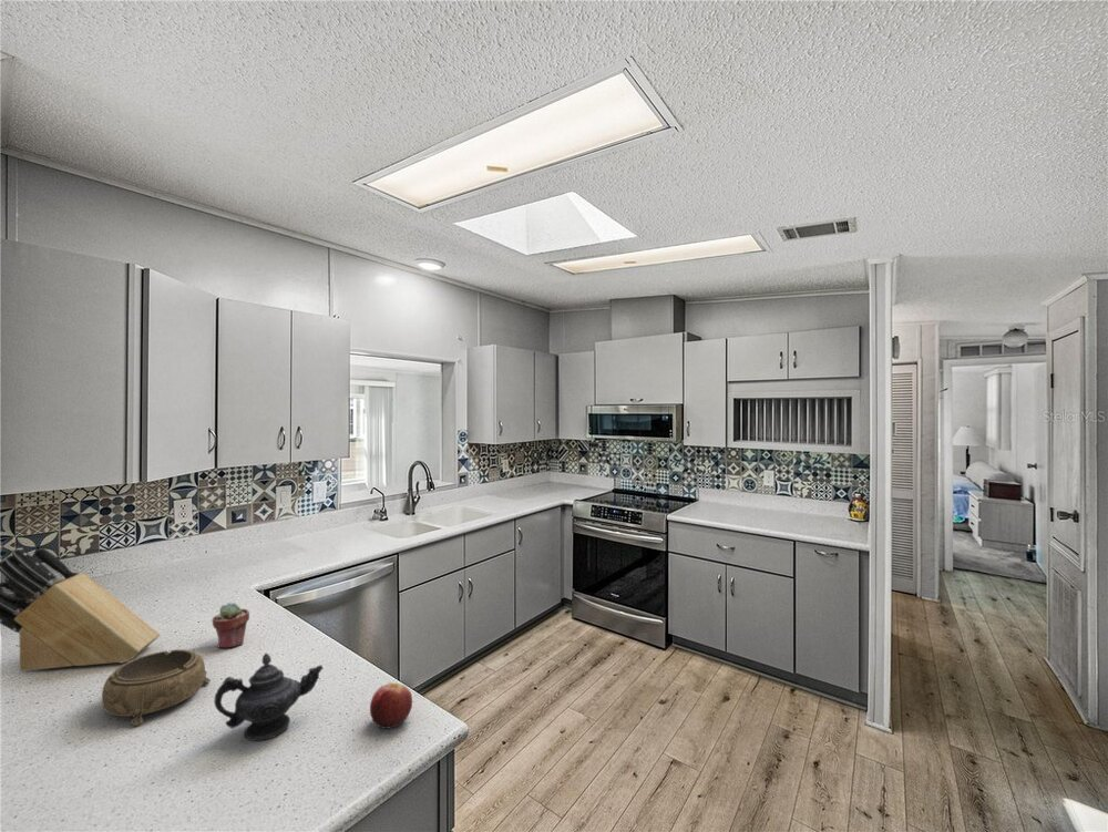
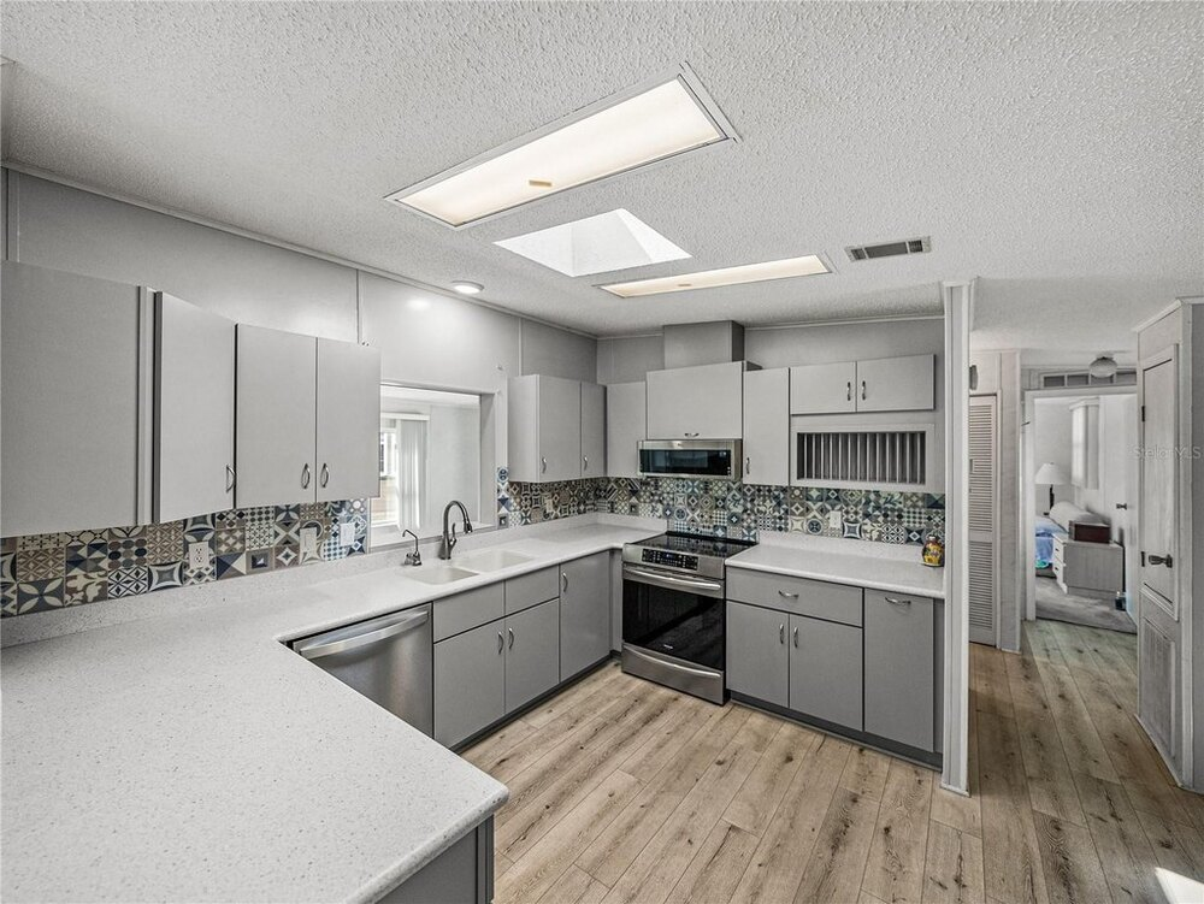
- teapot [213,653,325,742]
- knife block [0,547,161,672]
- decorative bowl [101,648,212,728]
- potted succulent [211,602,250,649]
- apple [369,682,413,730]
